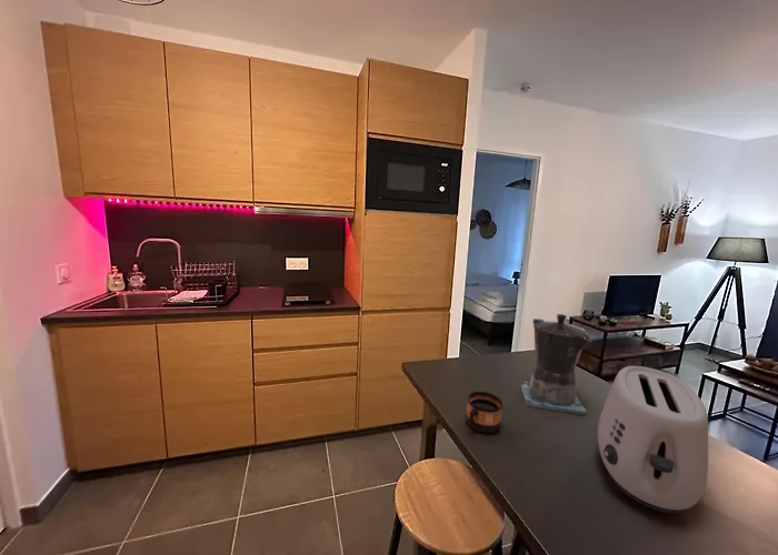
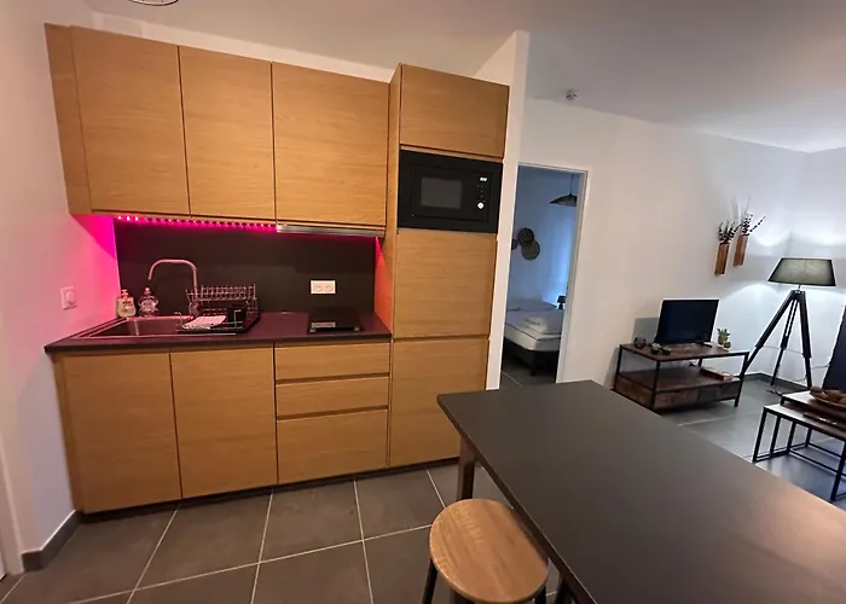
- toaster [597,365,709,514]
- cup [465,391,503,434]
- coffee maker [519,313,592,416]
